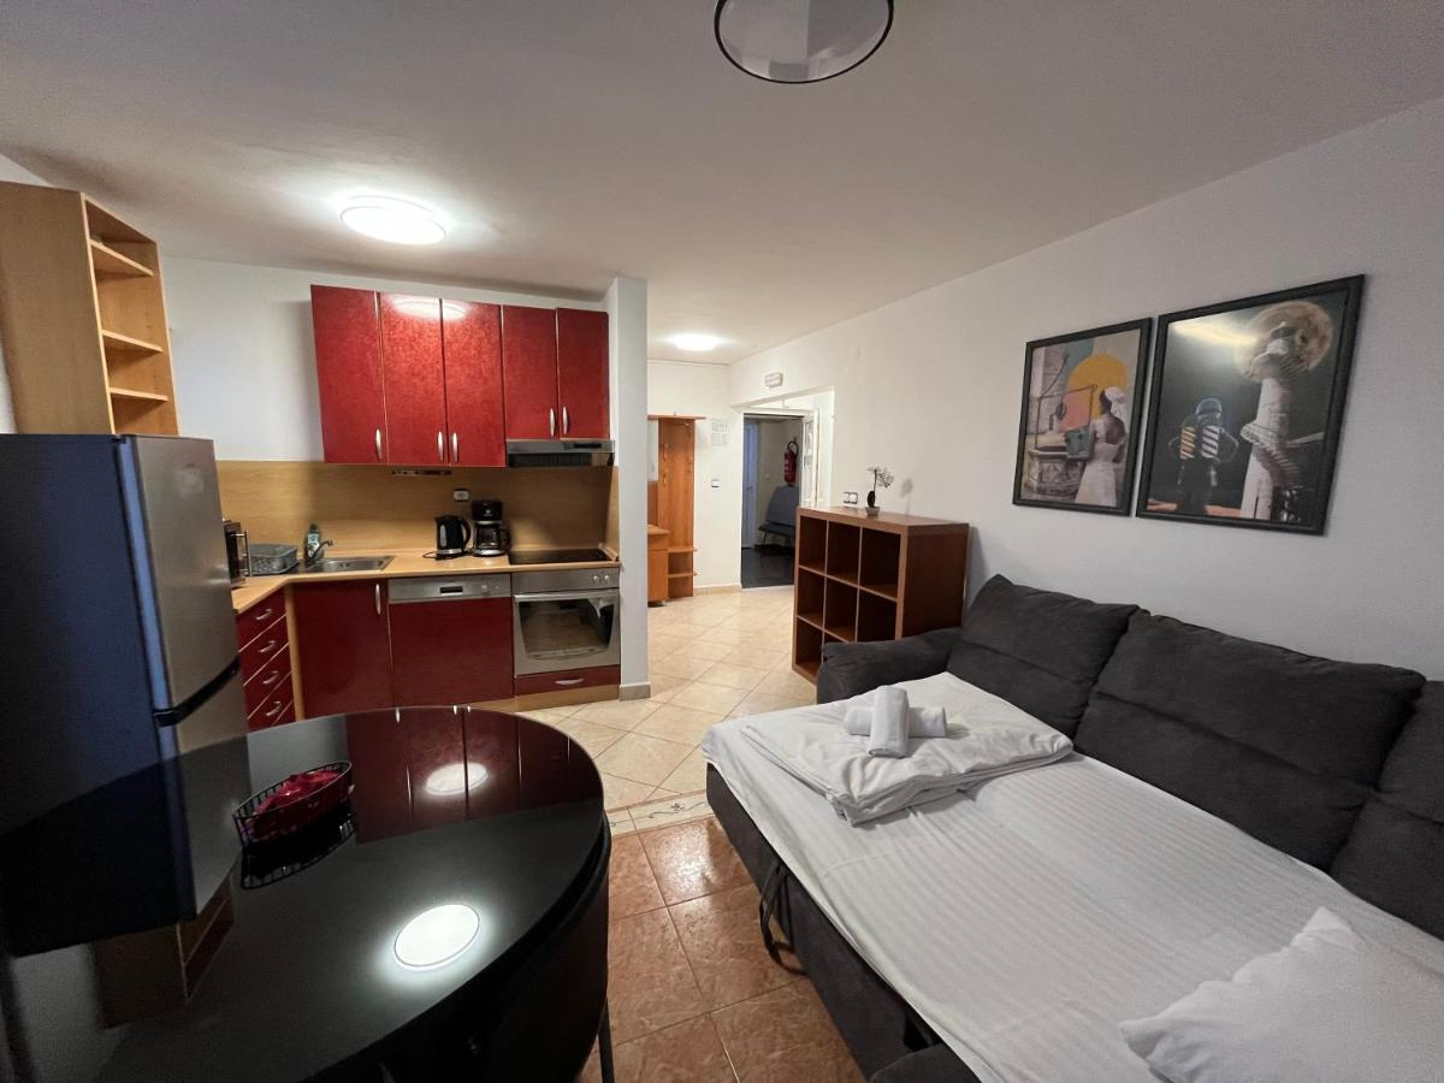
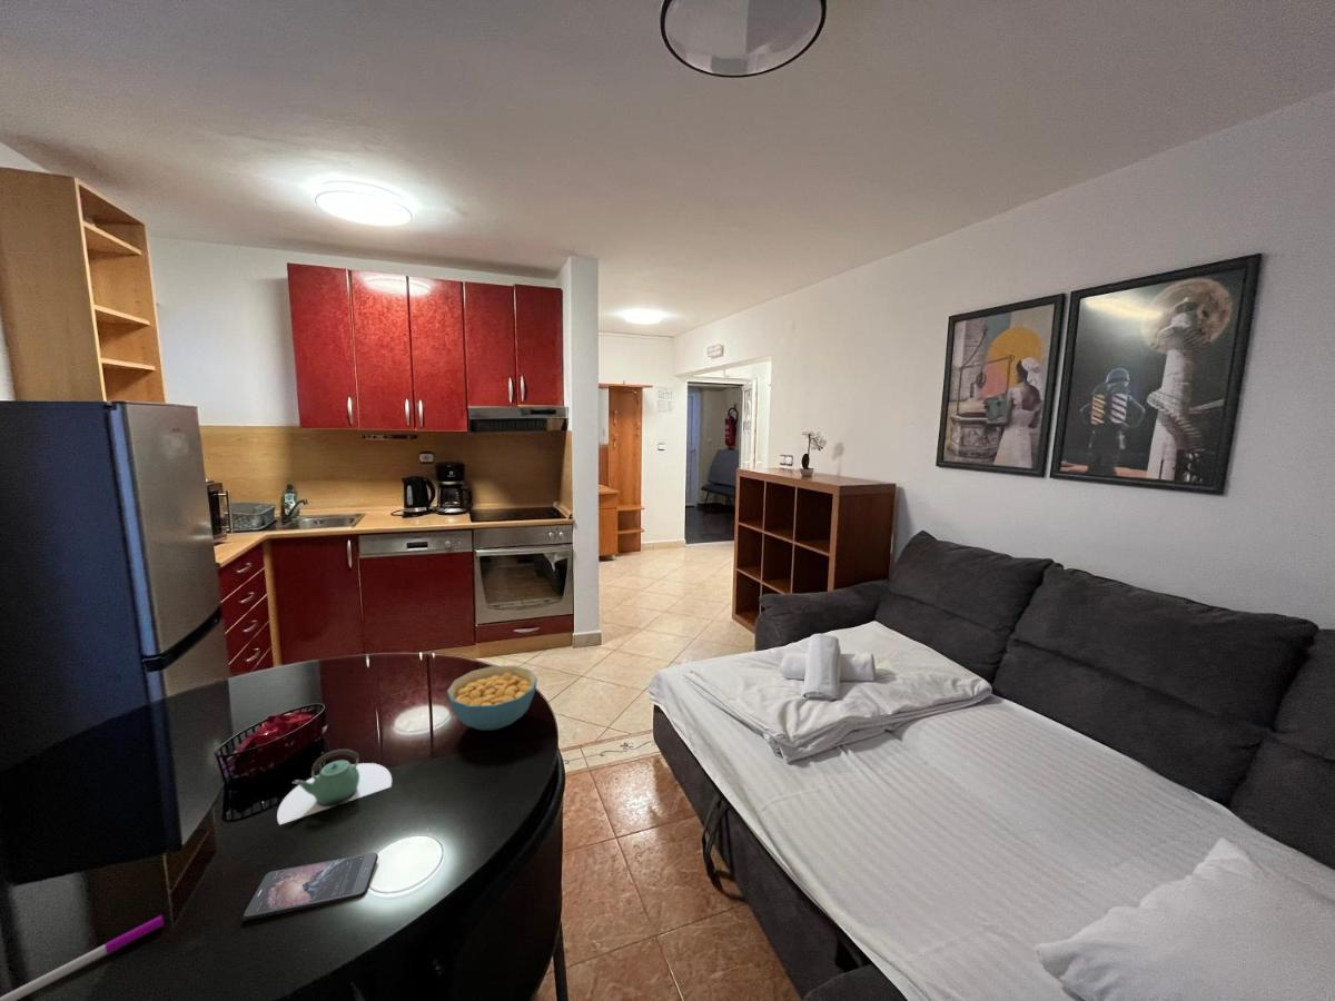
+ cereal bowl [446,665,538,731]
+ smartphone [241,852,379,922]
+ pen [0,914,165,1001]
+ teapot [276,749,393,826]
